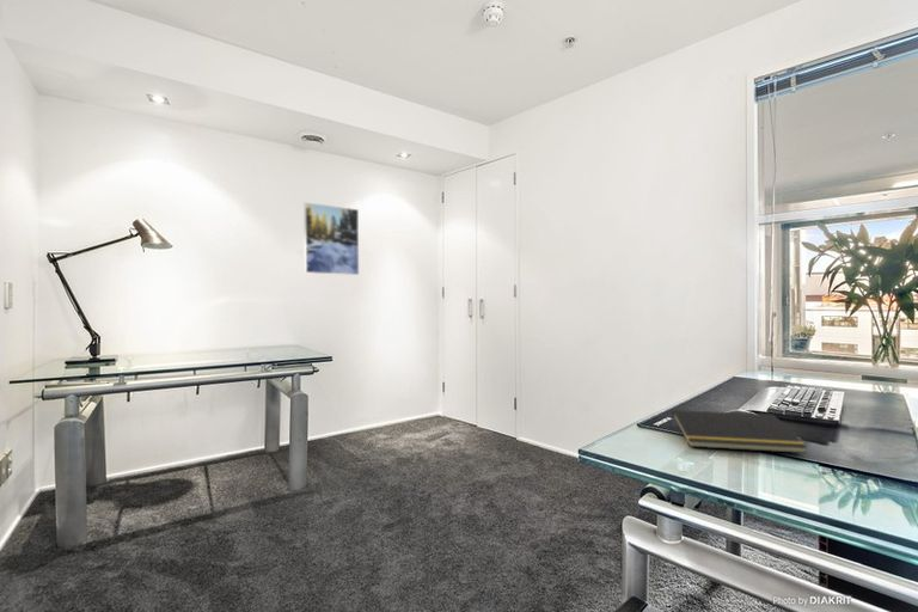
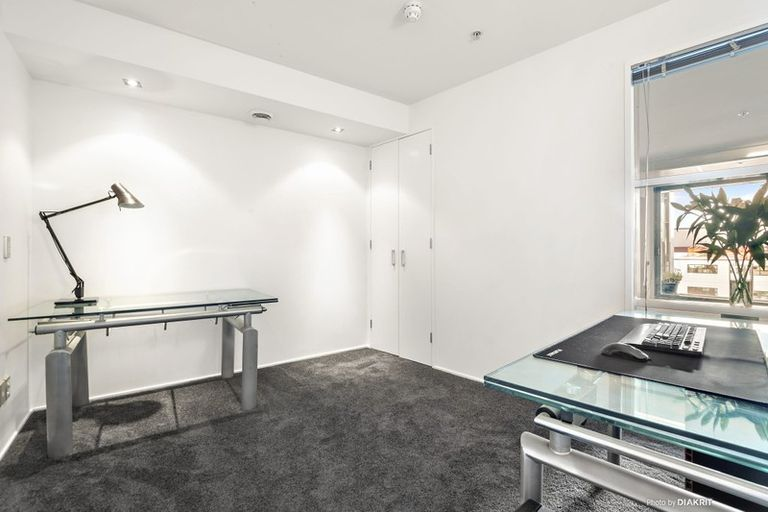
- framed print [302,201,360,276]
- notepad [669,409,808,454]
